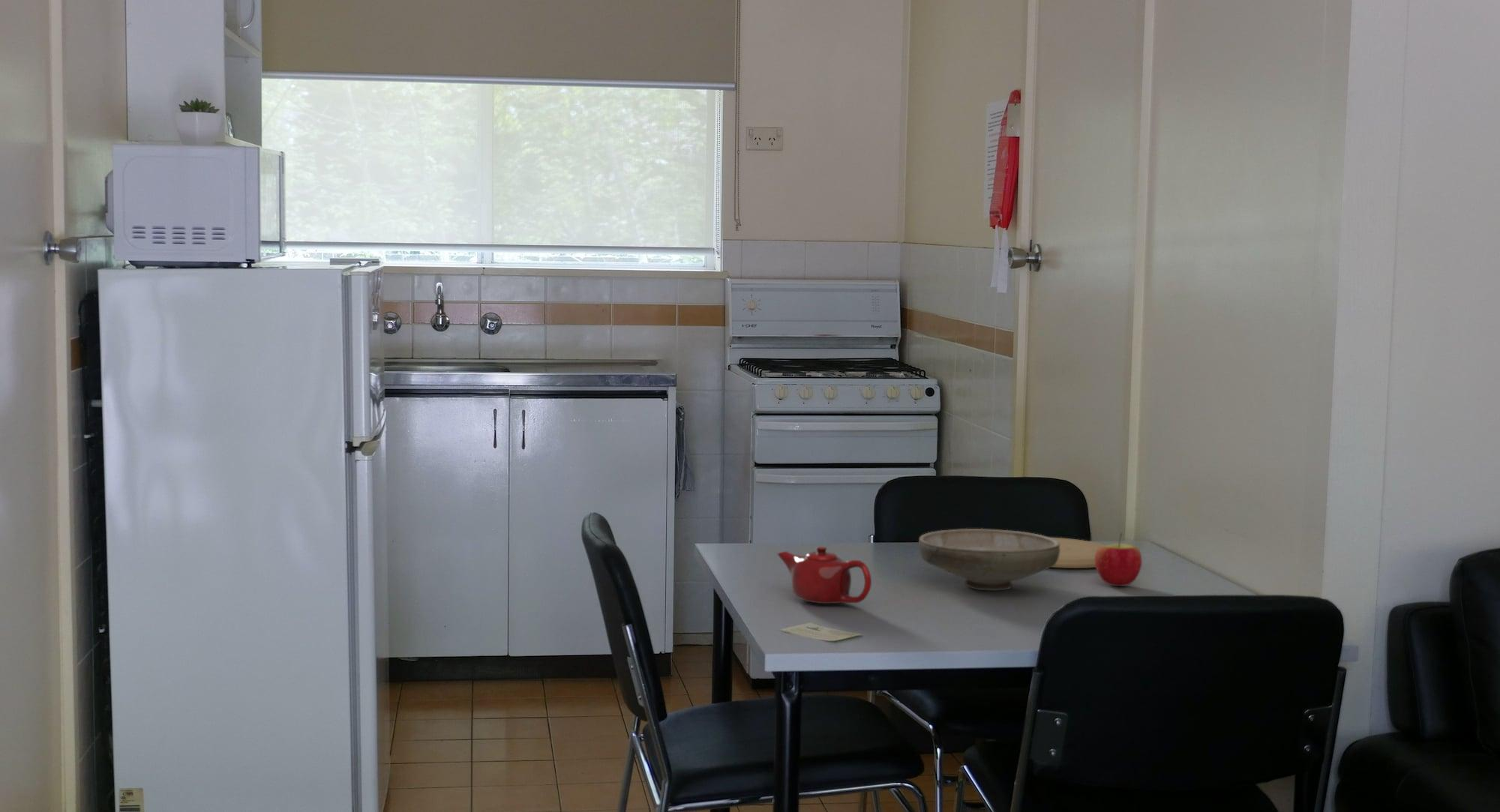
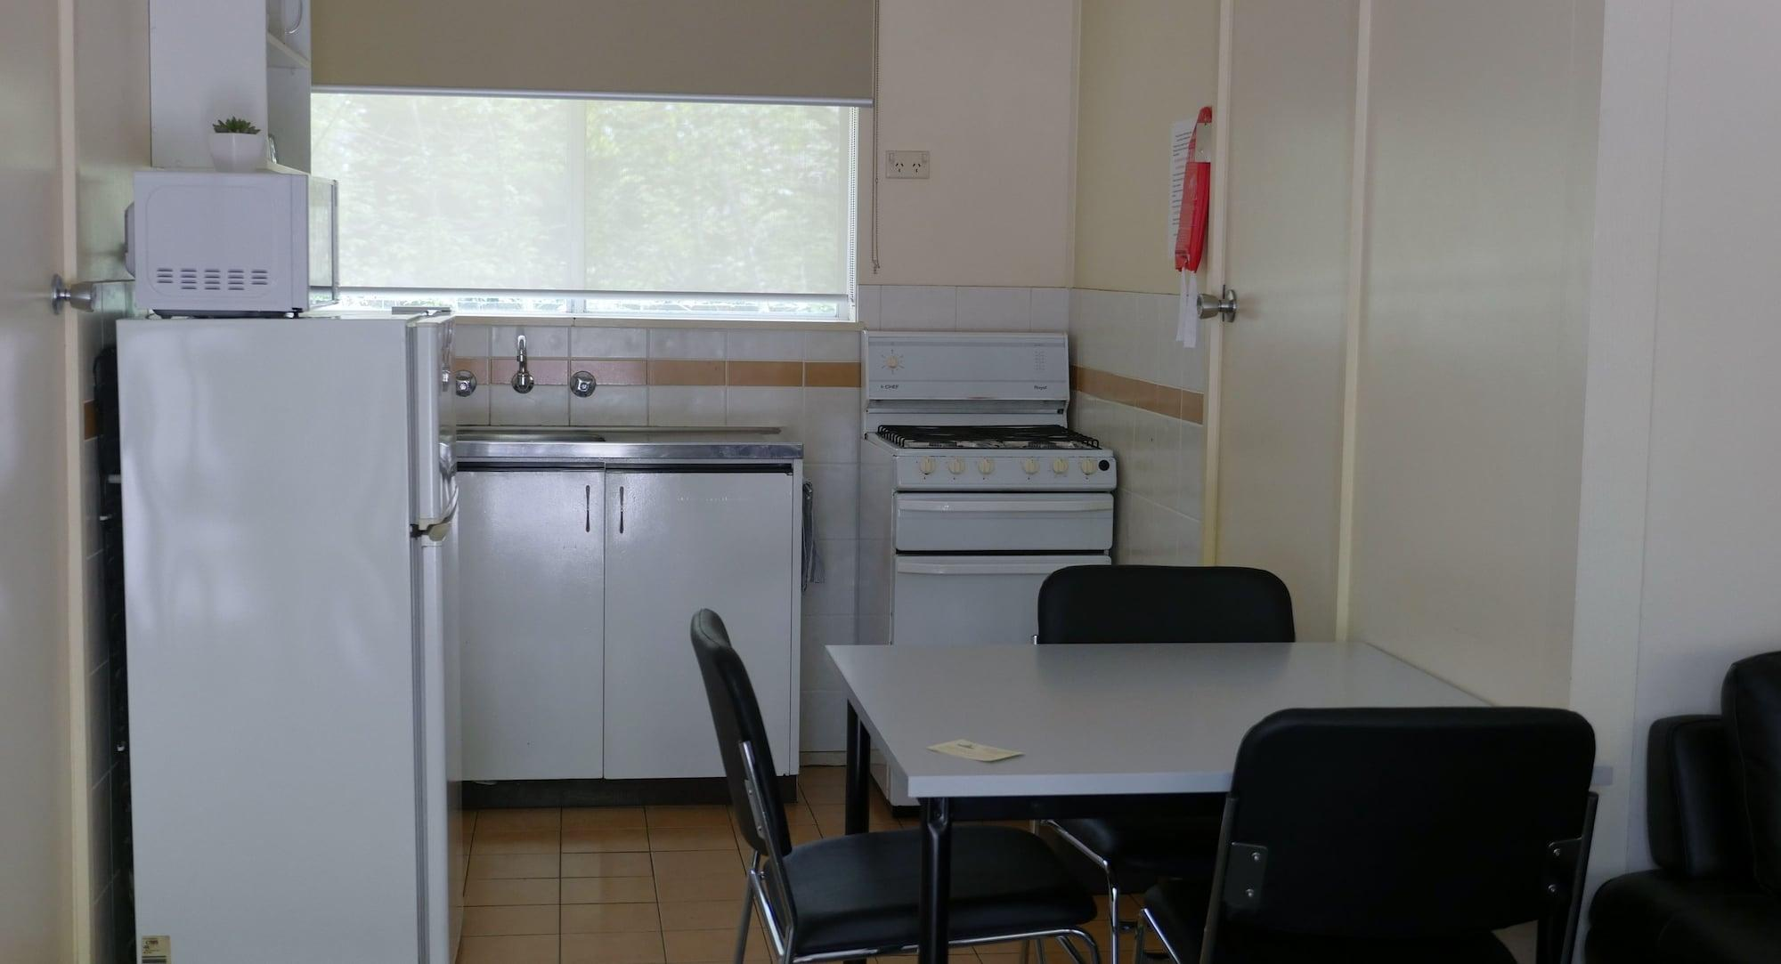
- teapot [776,546,872,604]
- bowl [918,528,1060,591]
- apple [1095,532,1142,587]
- plate [1051,537,1106,569]
